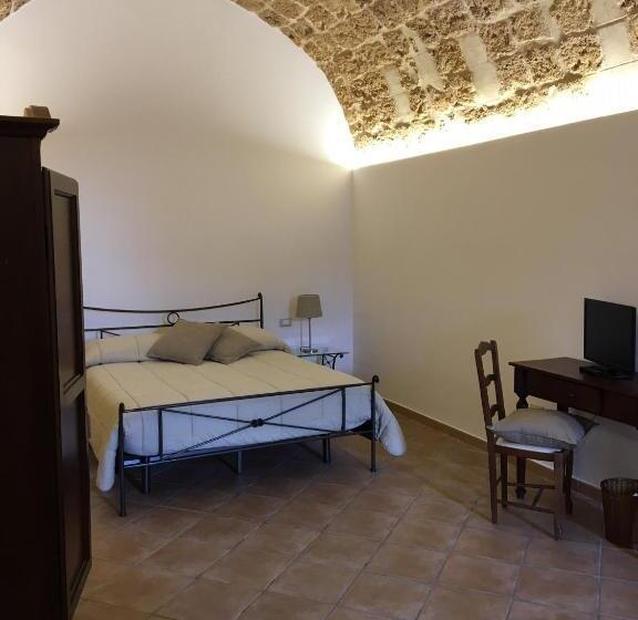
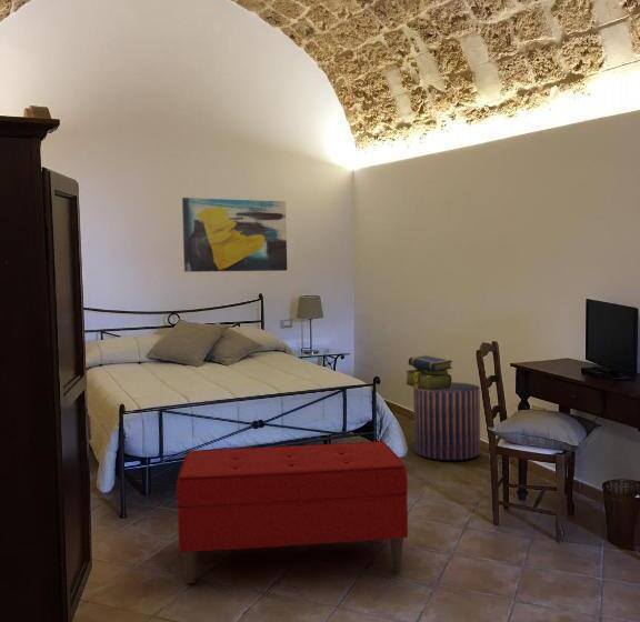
+ wall art [181,197,288,273]
+ bench [176,441,409,584]
+ stack of books [404,354,453,391]
+ pouf [412,381,481,461]
